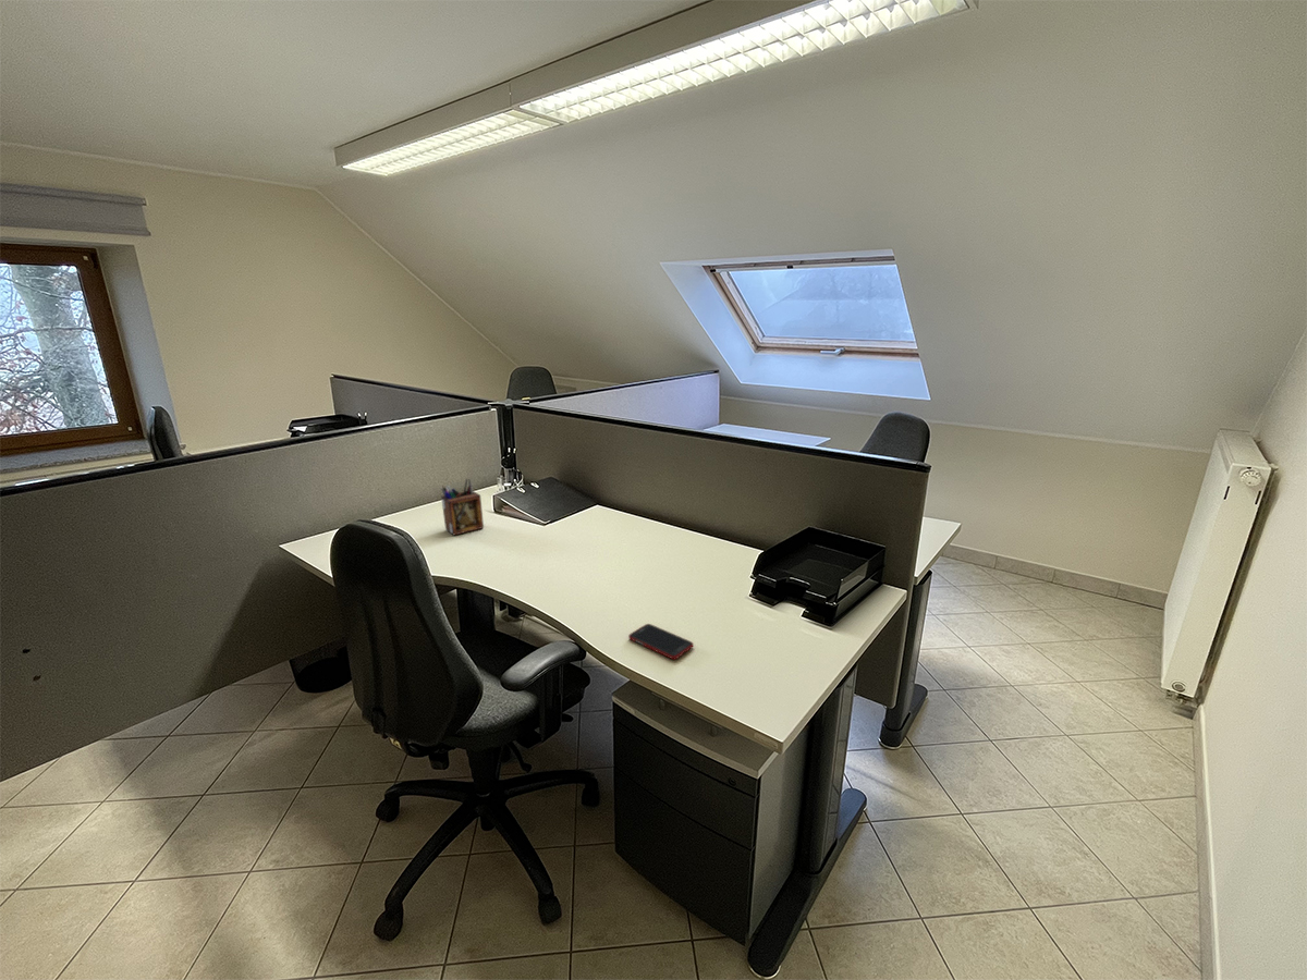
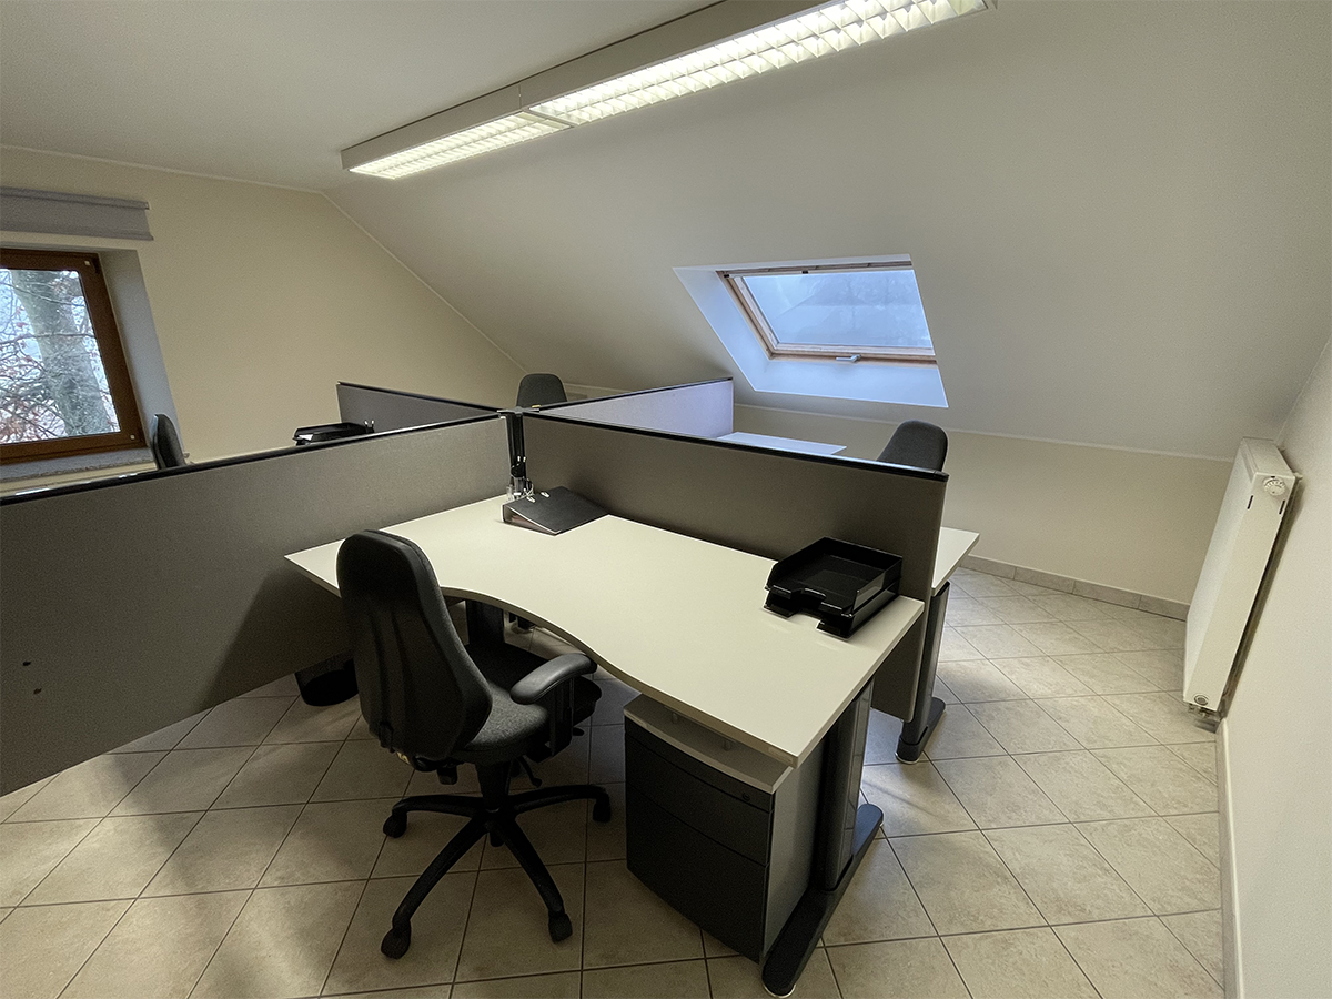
- cell phone [627,623,695,661]
- desk organizer [440,478,485,537]
